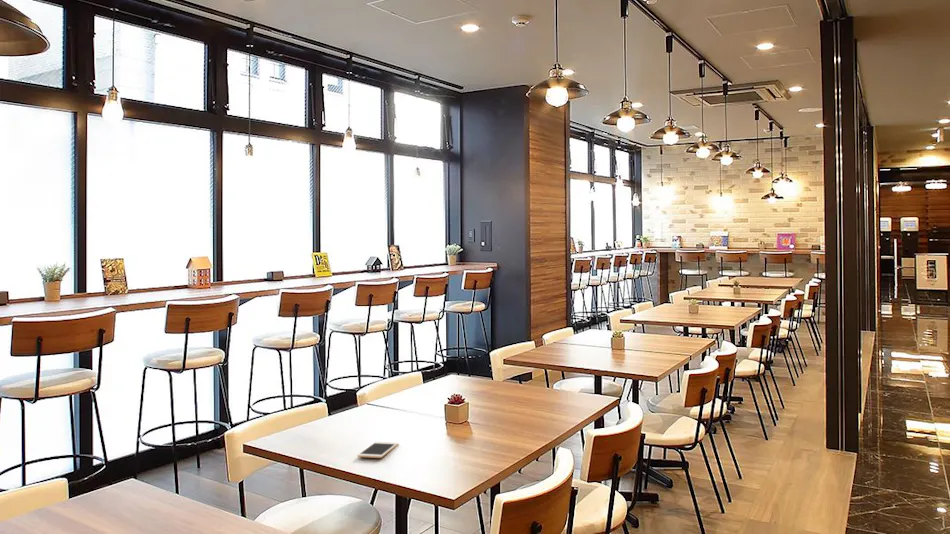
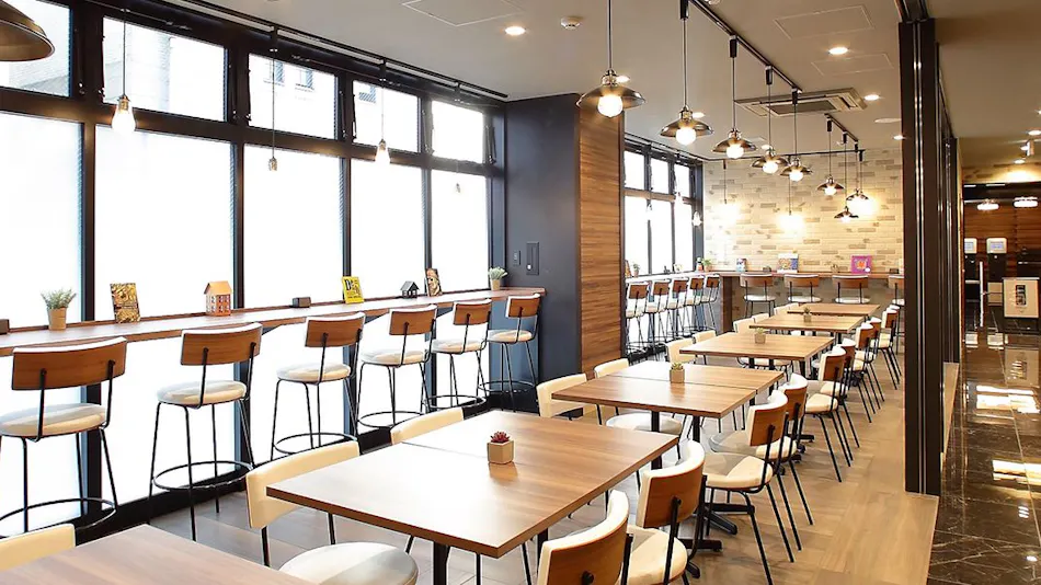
- cell phone [356,441,399,459]
